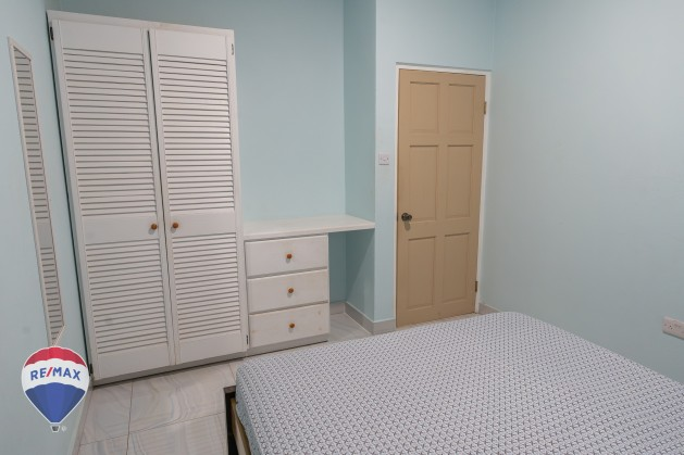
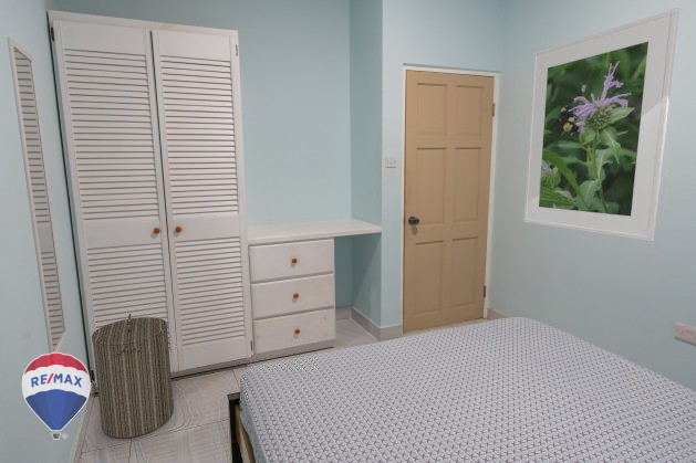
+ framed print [522,7,681,242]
+ laundry hamper [91,313,175,439]
